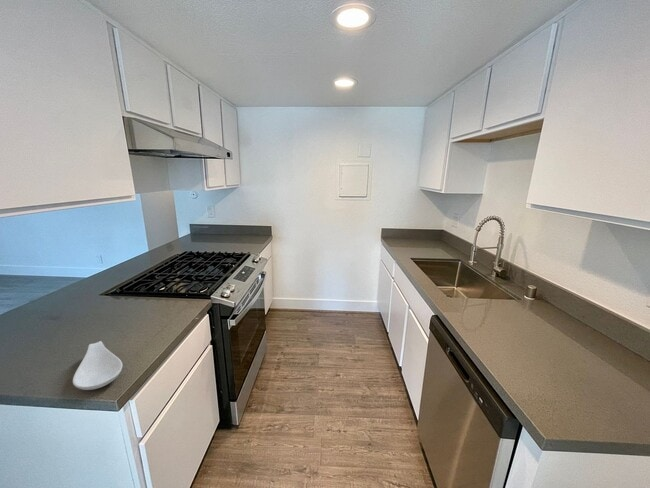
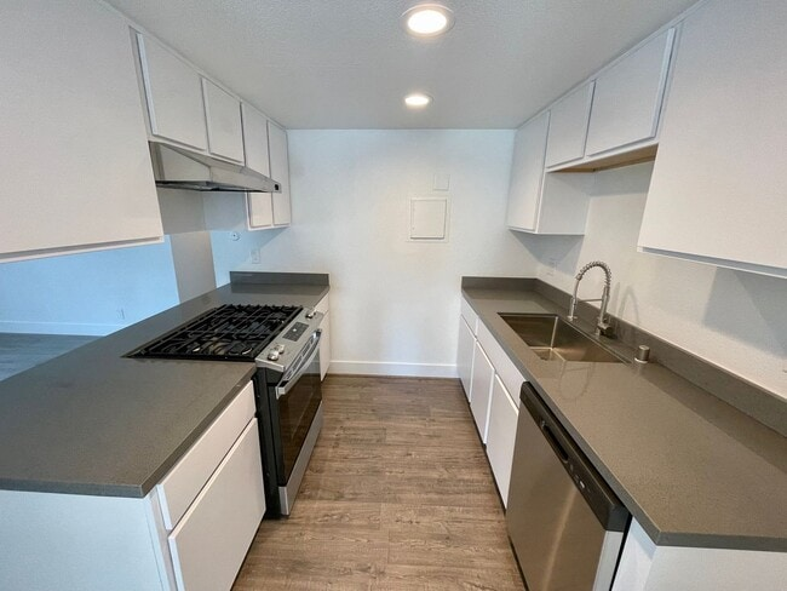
- spoon rest [72,340,124,391]
